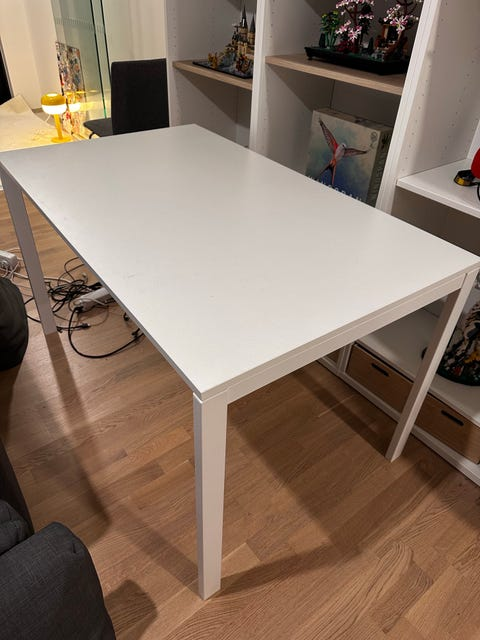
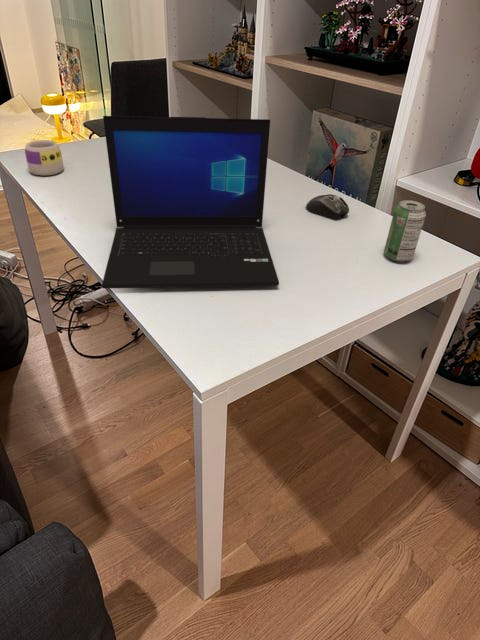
+ beverage can [383,199,427,263]
+ computer mouse [305,193,350,220]
+ laptop [101,115,280,289]
+ mug [24,139,64,176]
